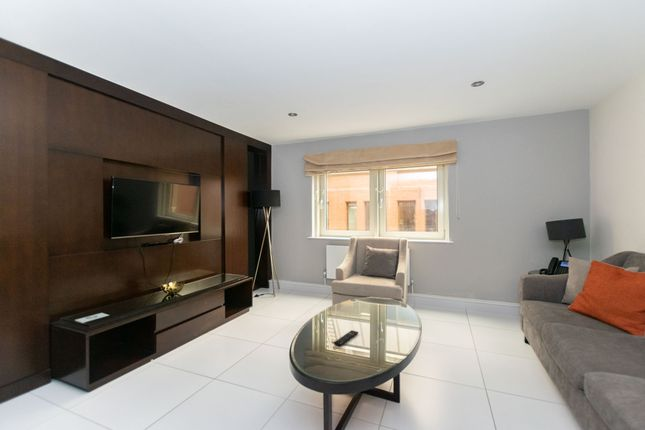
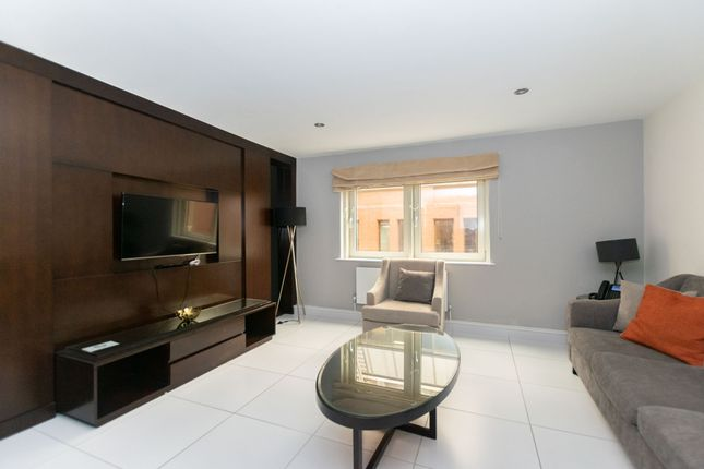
- remote control [333,329,359,347]
